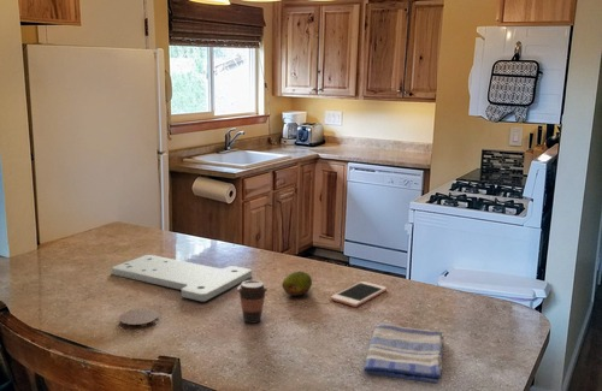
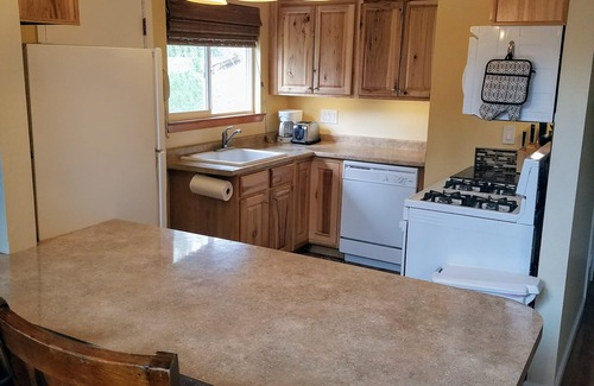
- fruit [282,271,313,297]
- cell phone [330,280,388,308]
- cutting board [111,254,253,302]
- dish towel [362,324,445,385]
- coffee cup [236,279,268,324]
- coaster [118,308,160,331]
